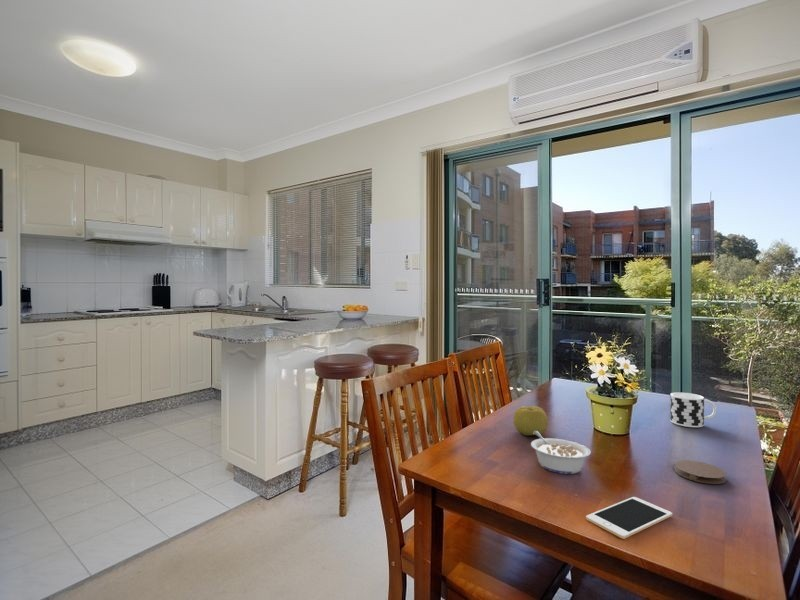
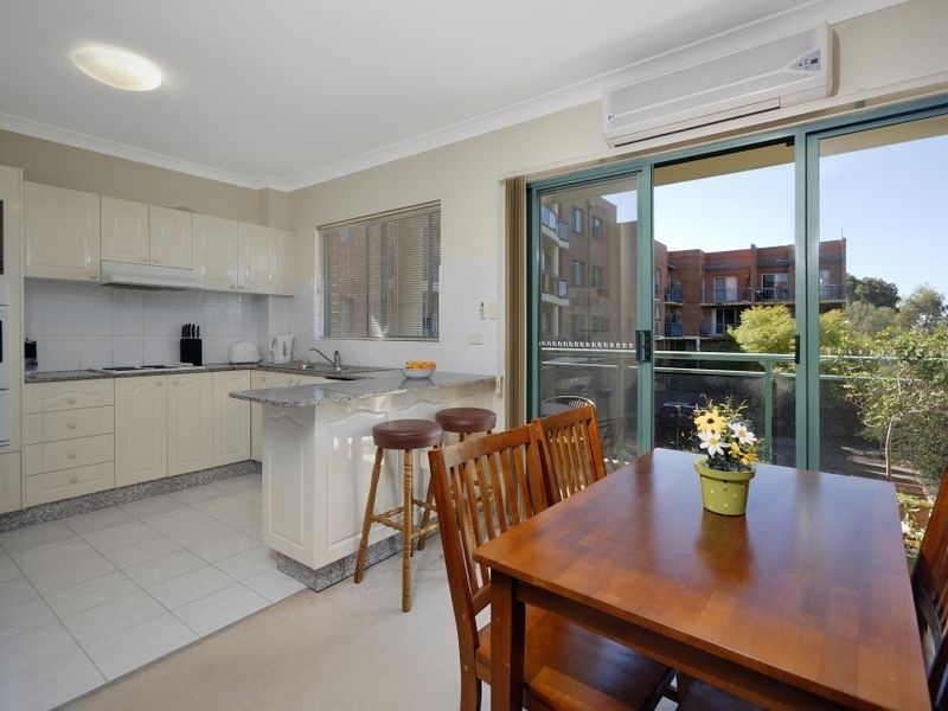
- cup [669,391,717,428]
- coaster [674,459,727,485]
- legume [530,431,592,475]
- cell phone [585,496,673,540]
- fruit [512,405,549,436]
